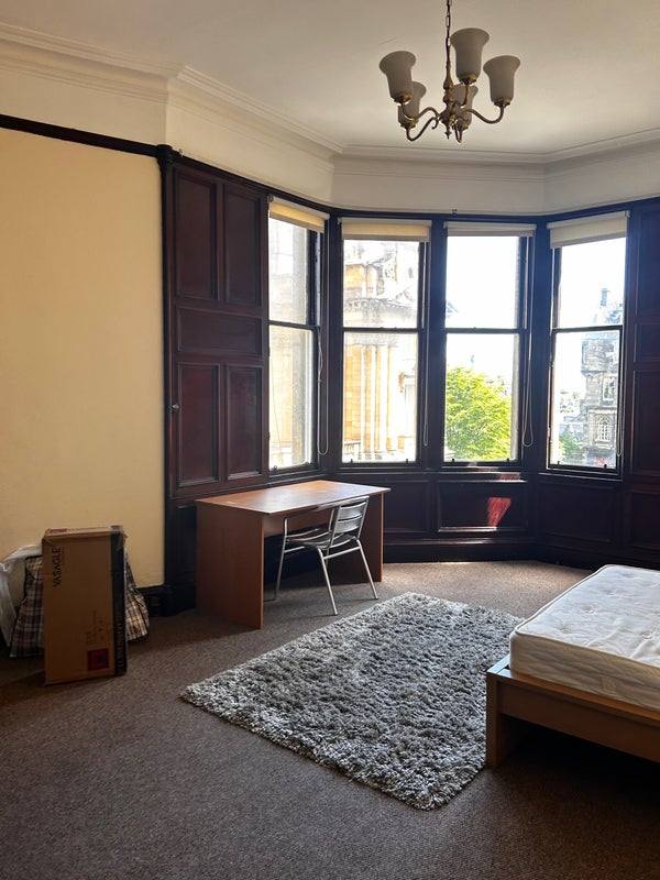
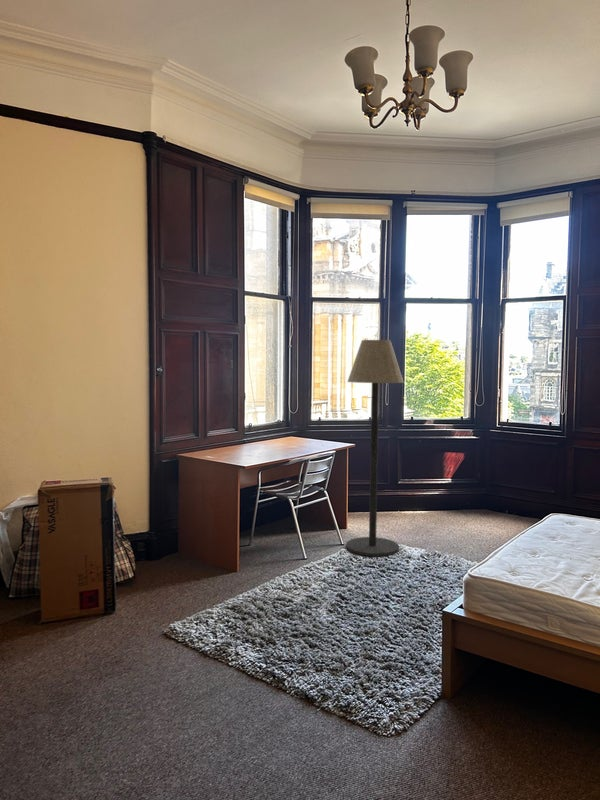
+ floor lamp [345,339,405,557]
